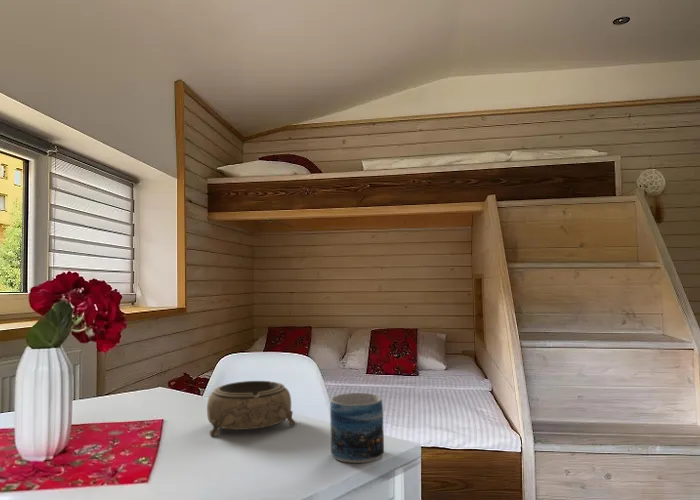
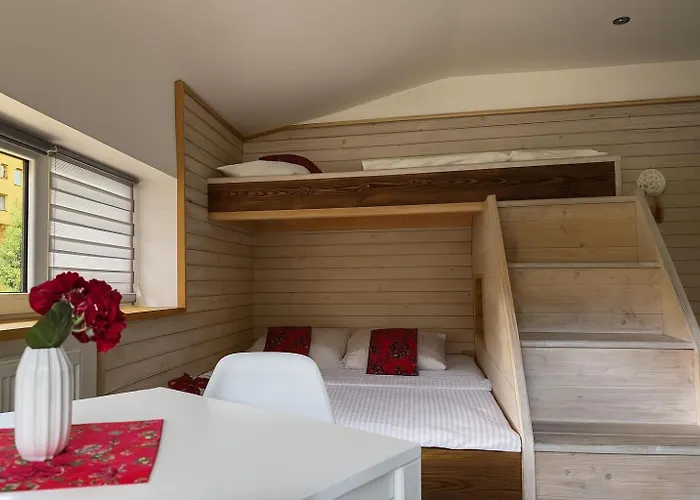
- mug [329,392,385,464]
- decorative bowl [206,380,297,437]
